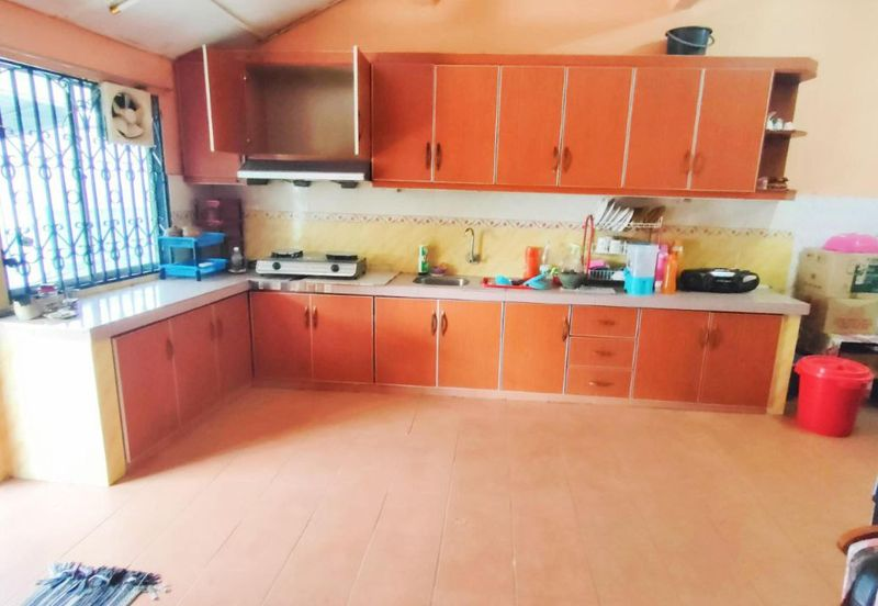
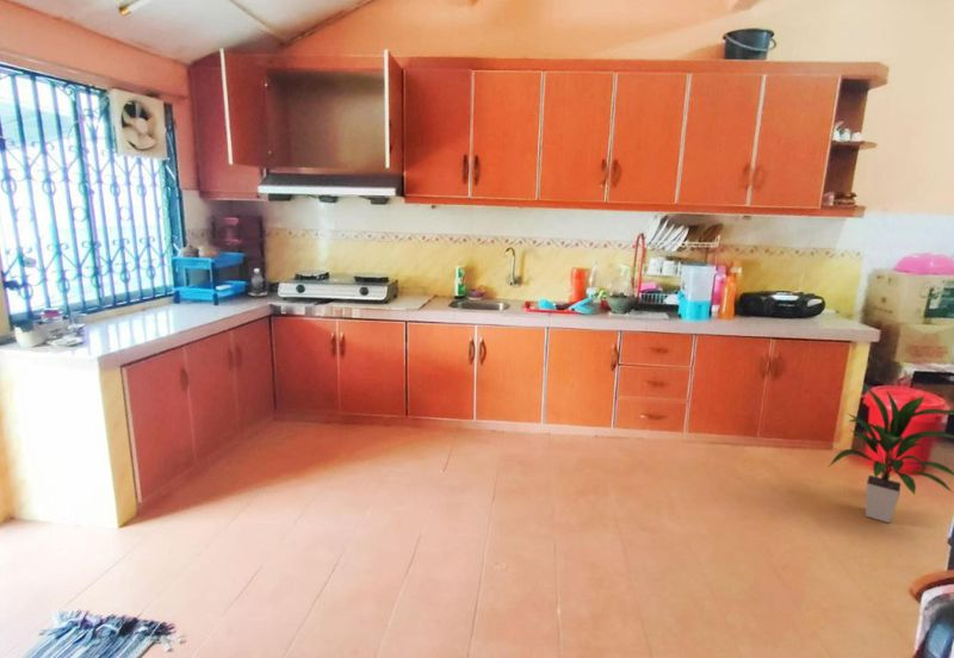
+ indoor plant [828,381,954,523]
